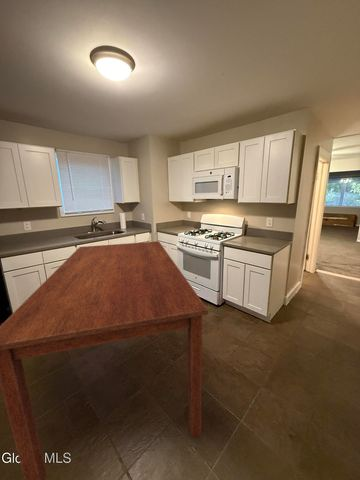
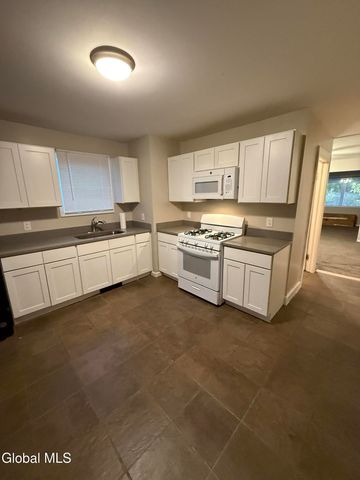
- dining table [0,240,209,480]
